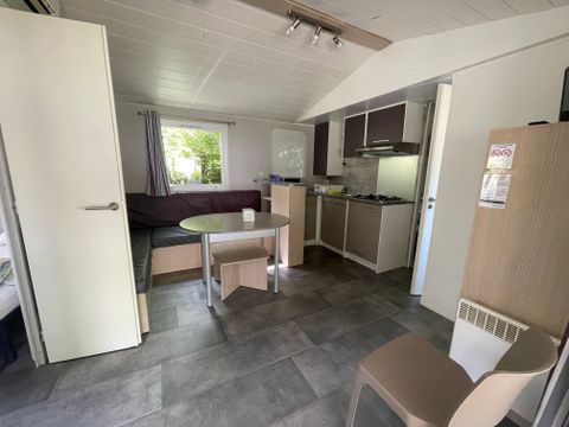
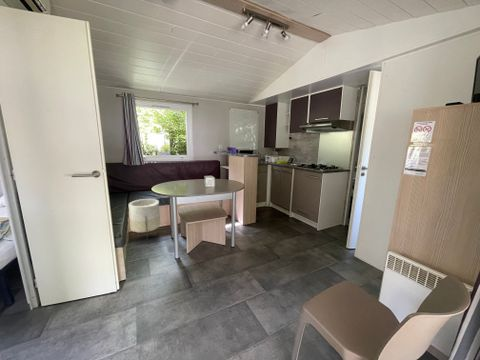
+ planter [128,198,161,244]
